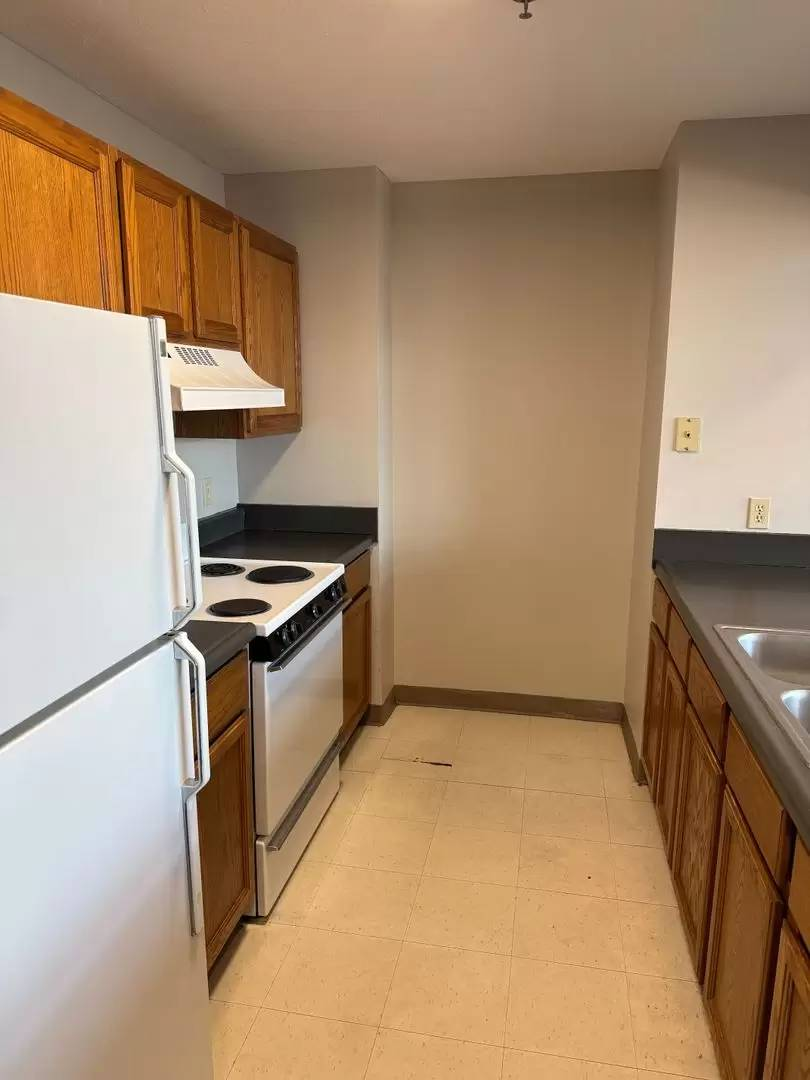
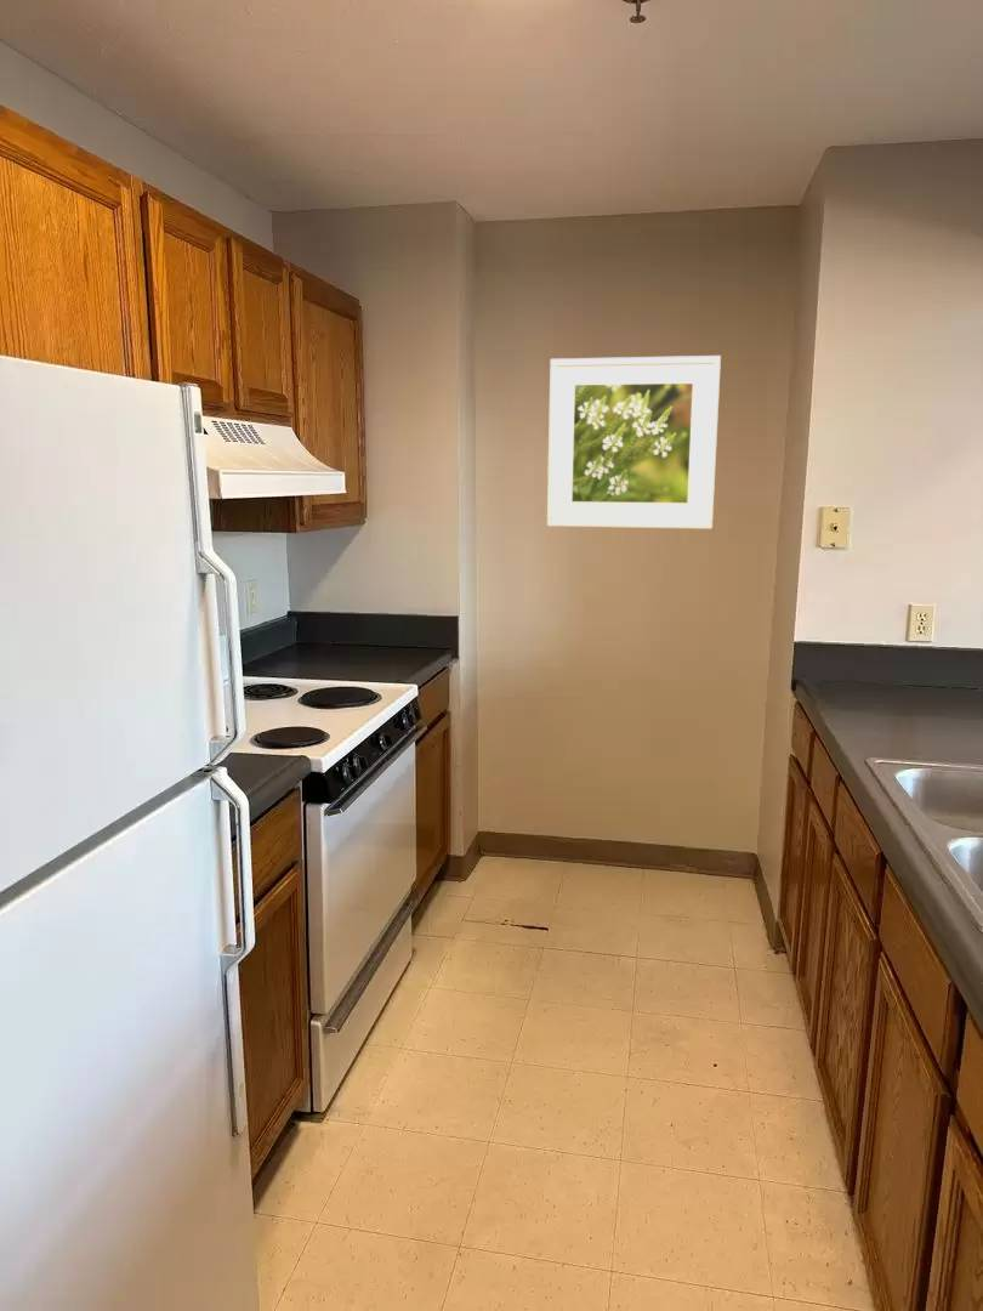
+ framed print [546,354,722,530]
